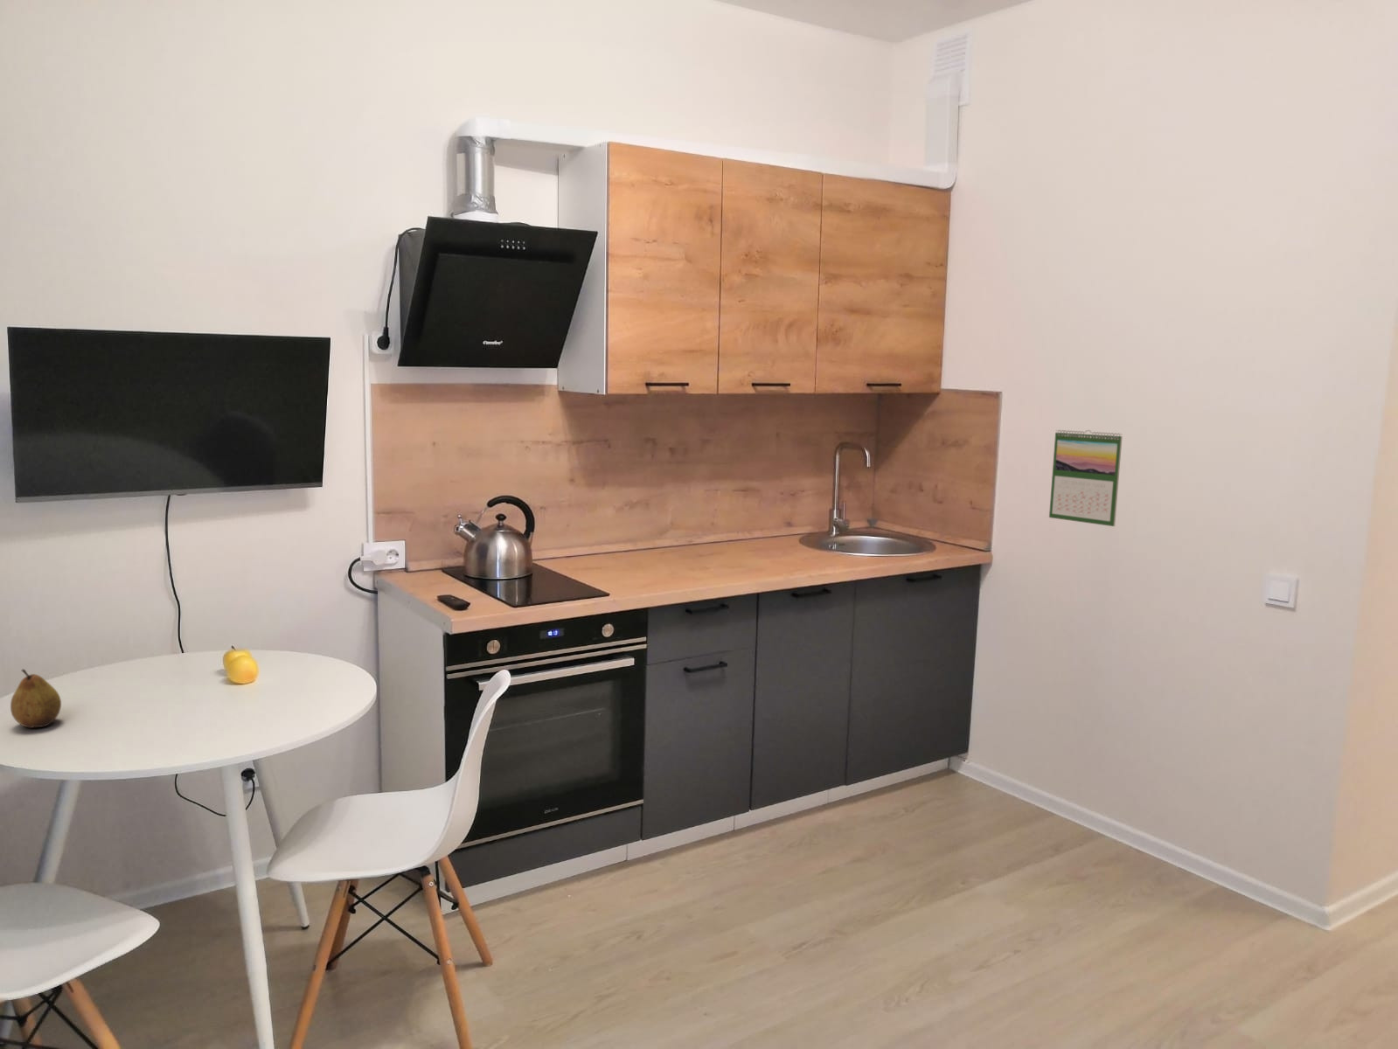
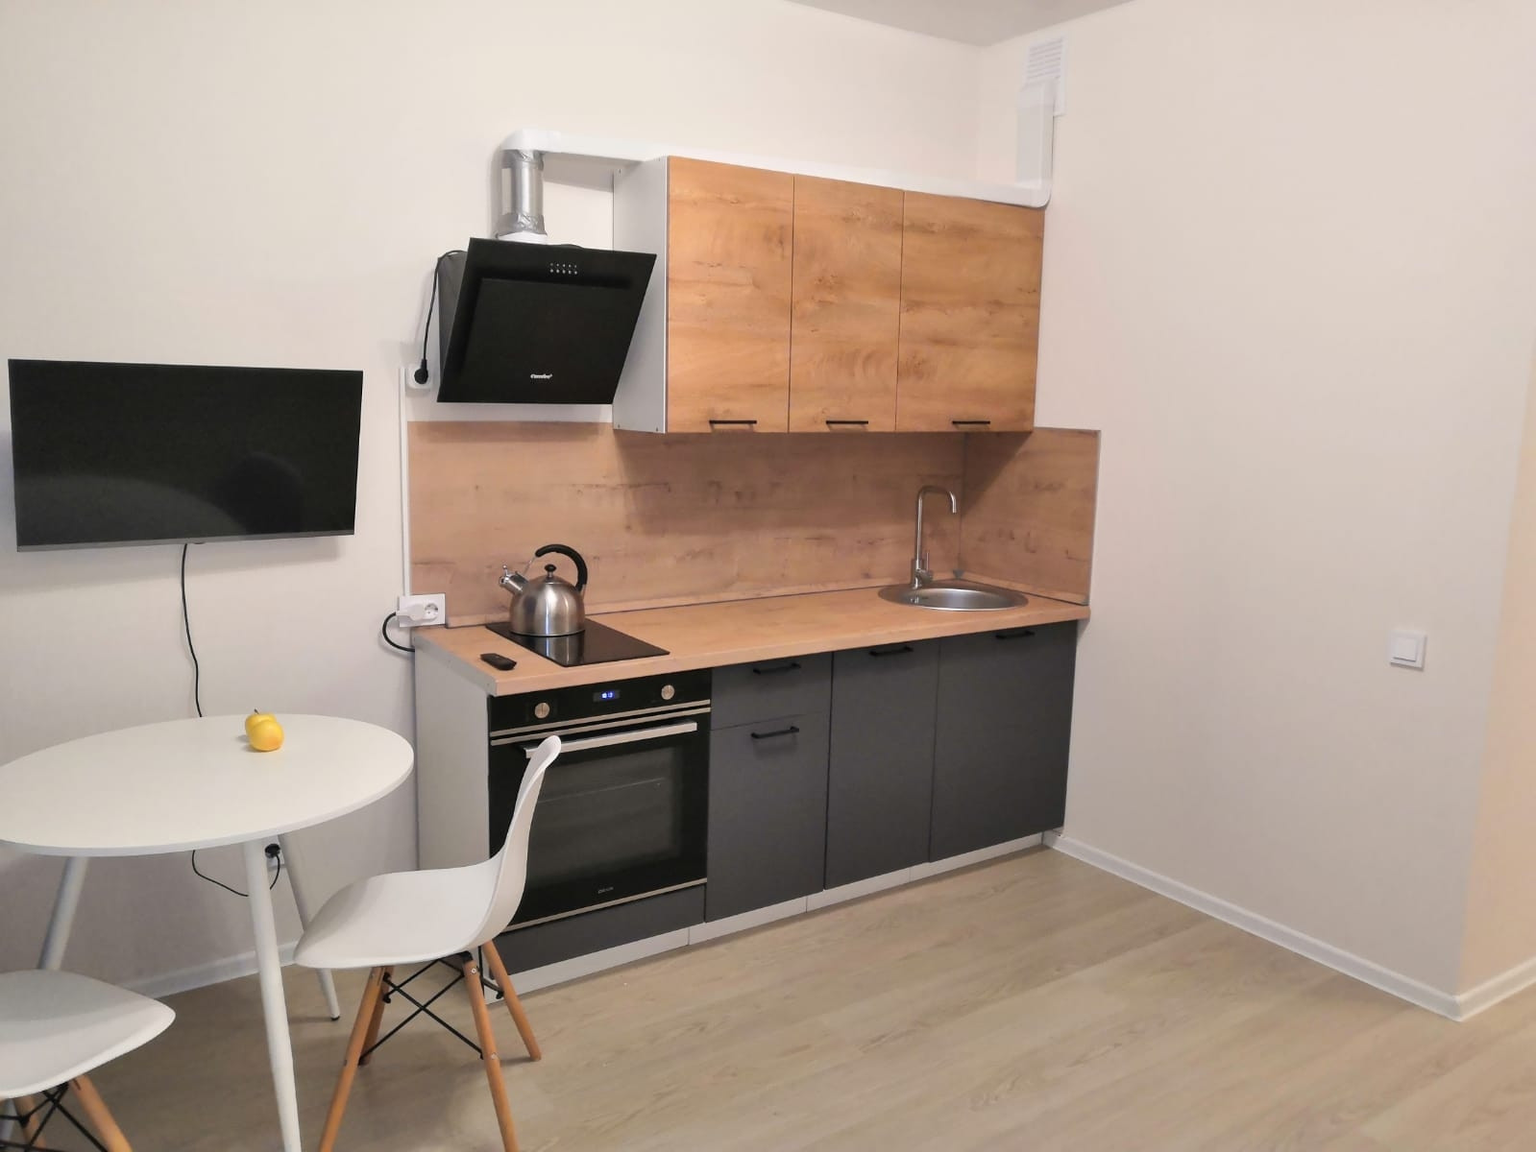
- calendar [1049,430,1124,527]
- fruit [10,669,62,729]
